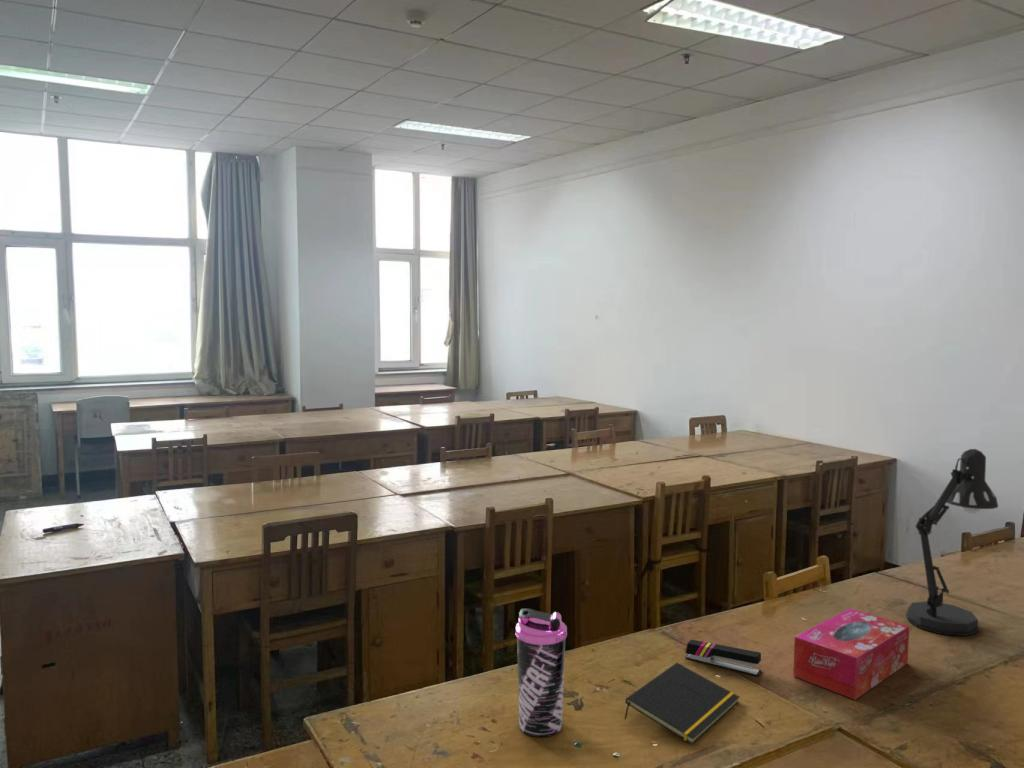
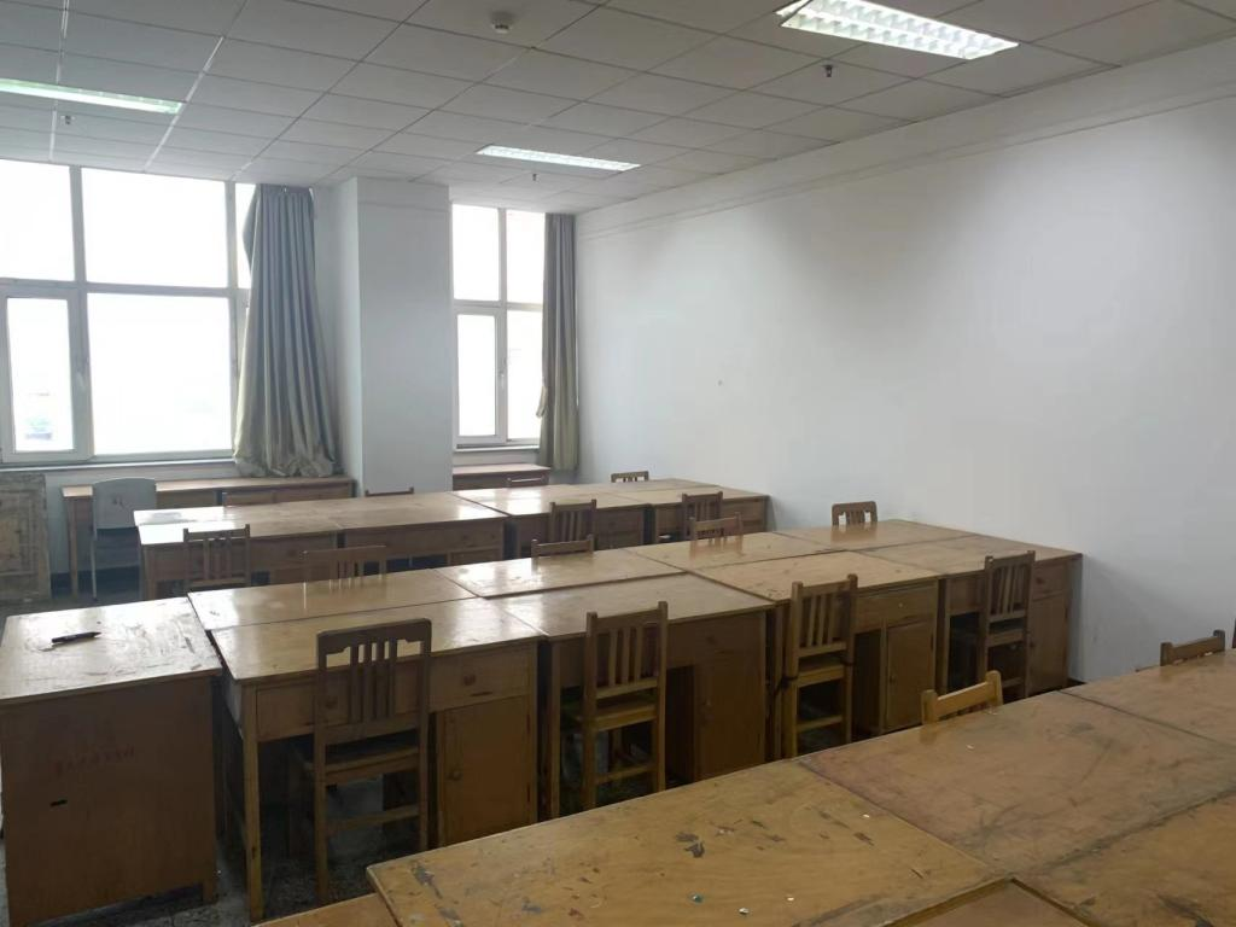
- notepad [623,662,741,745]
- tissue box [792,607,910,701]
- water bottle [514,608,568,738]
- stapler [684,639,762,678]
- desk lamp [905,448,999,637]
